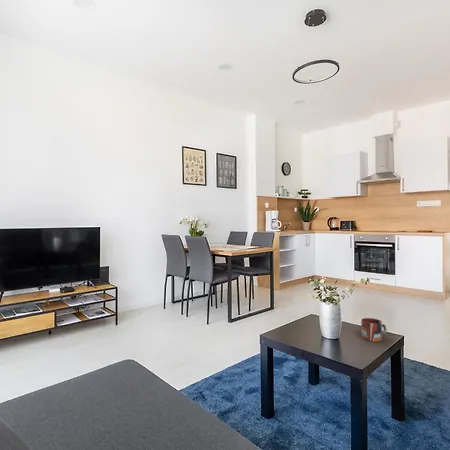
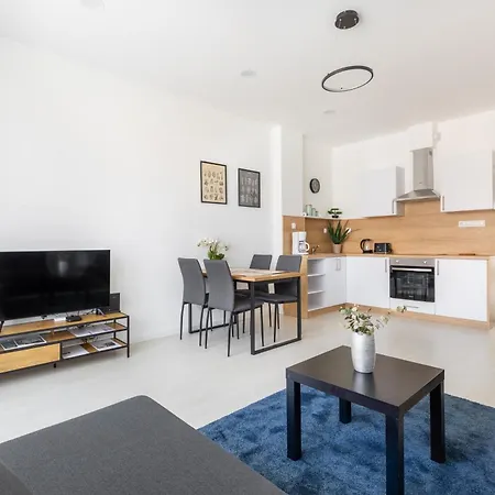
- mug [360,317,388,343]
